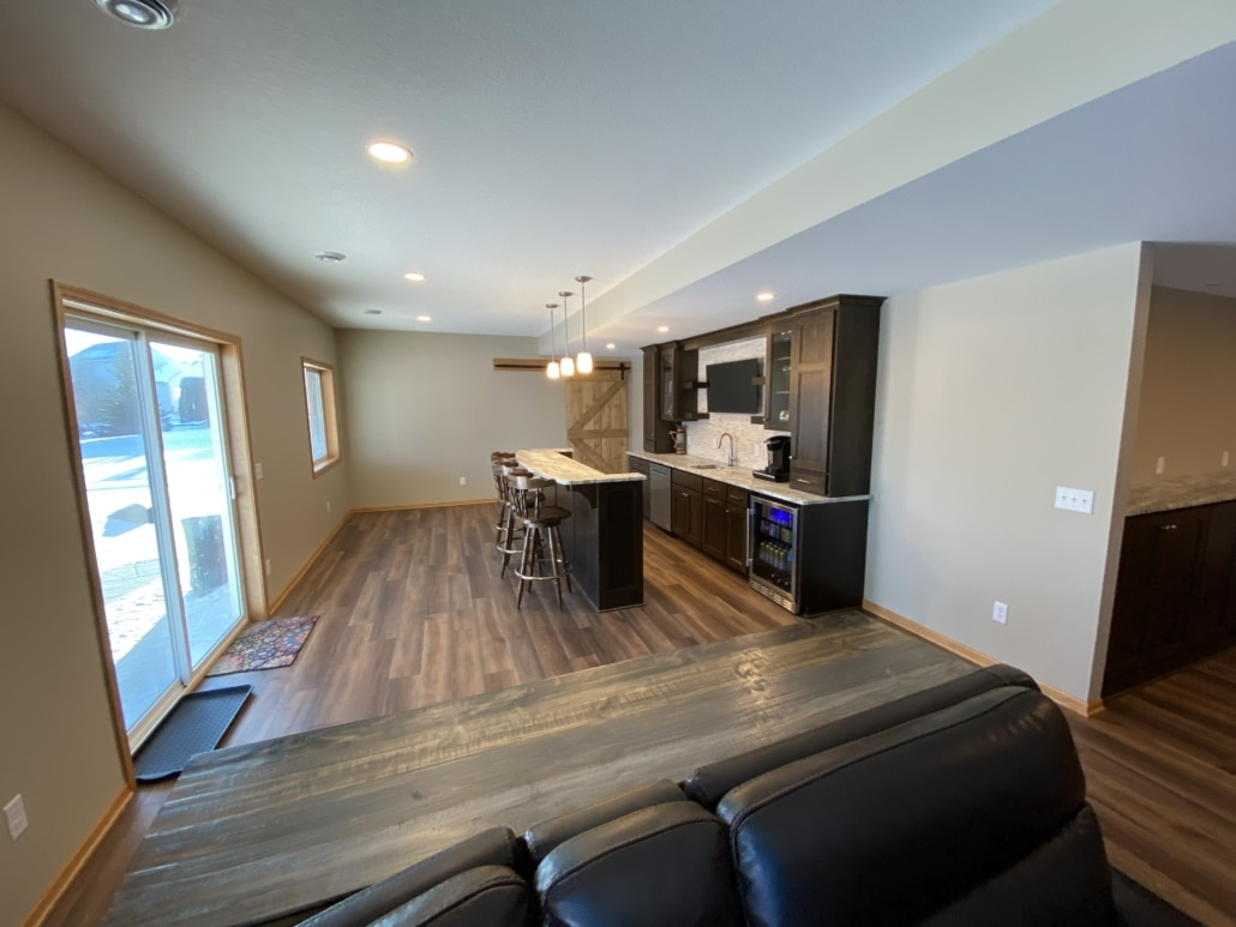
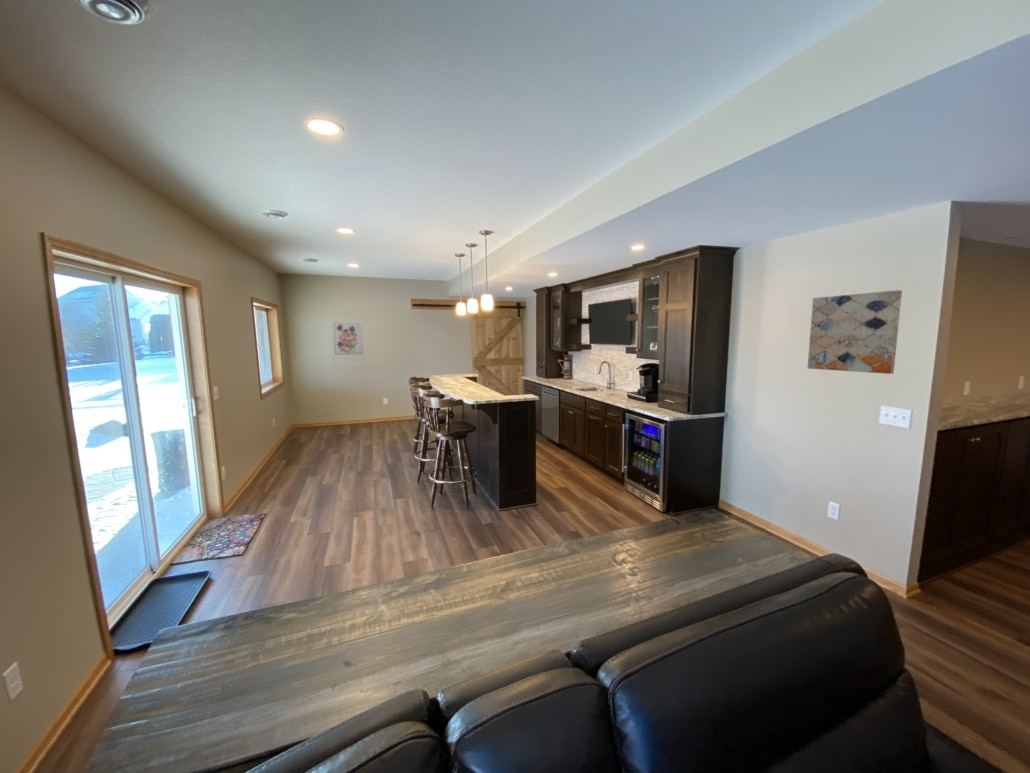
+ wall art [332,321,364,356]
+ wall art [807,289,903,375]
